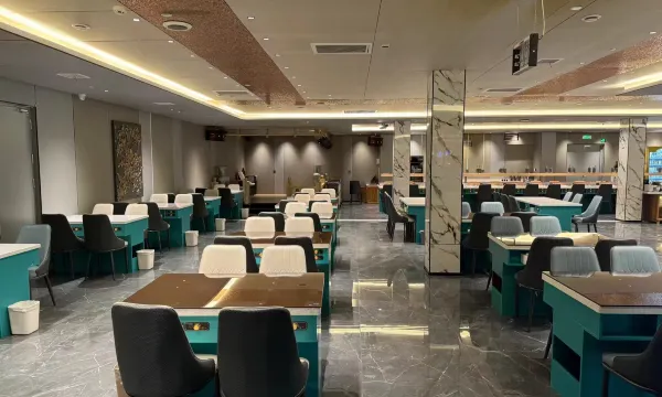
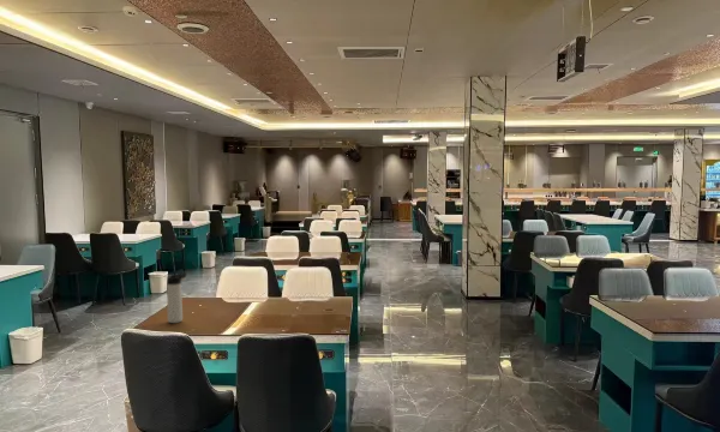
+ thermos bottle [166,271,188,324]
